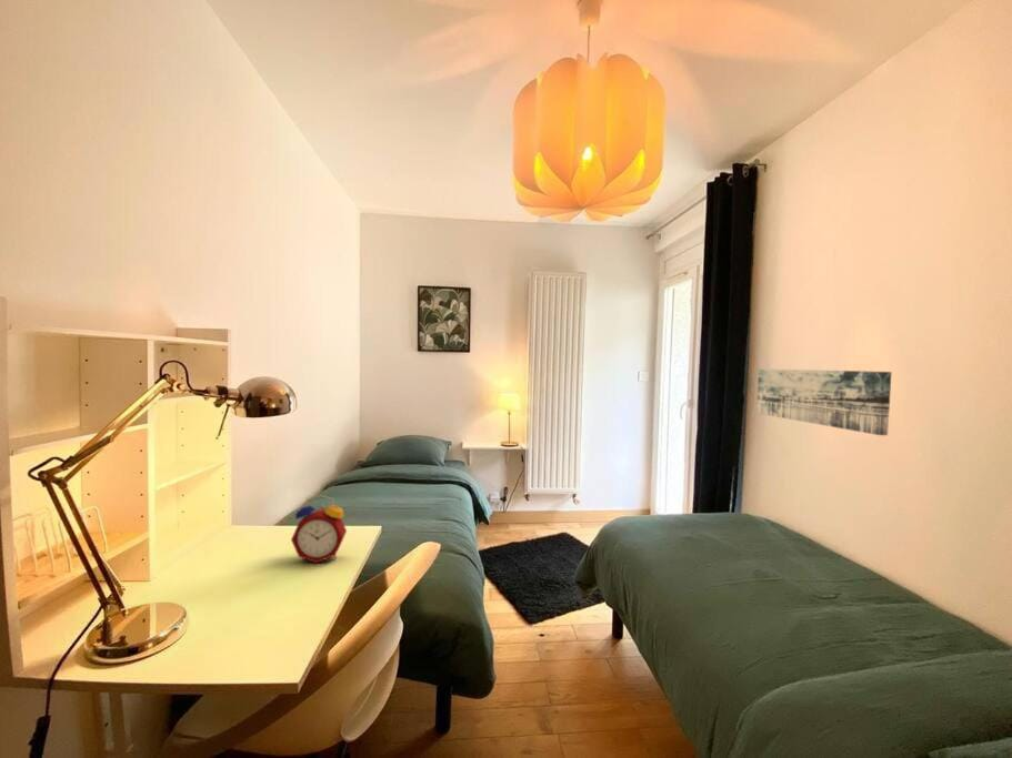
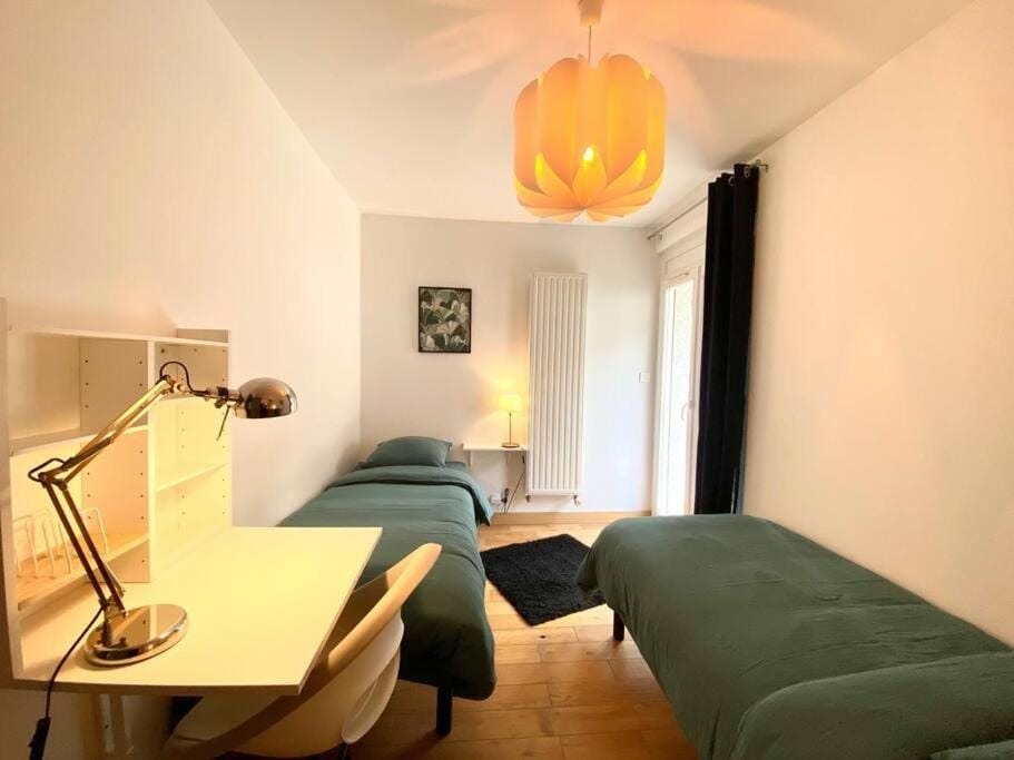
- alarm clock [290,494,348,564]
- wall art [755,367,893,436]
